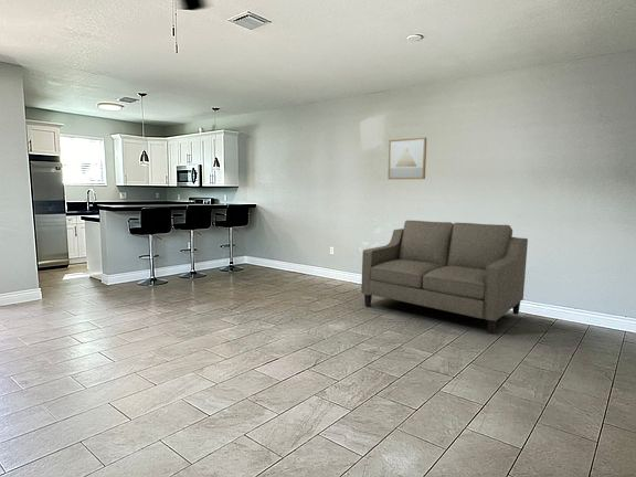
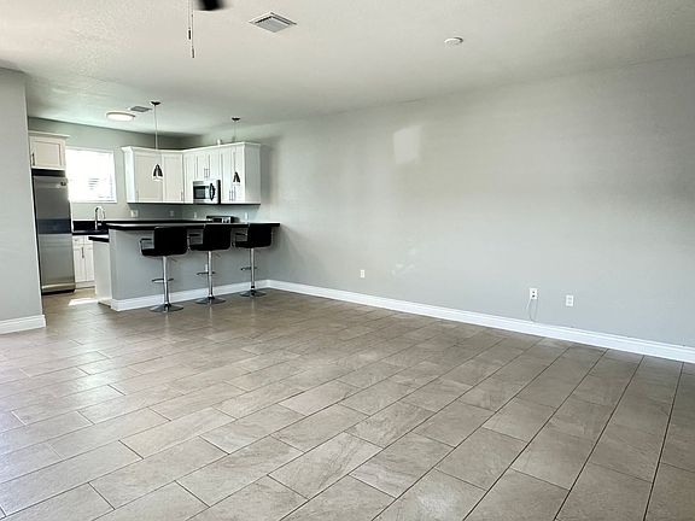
- sofa [360,220,529,336]
- wall art [386,137,427,180]
